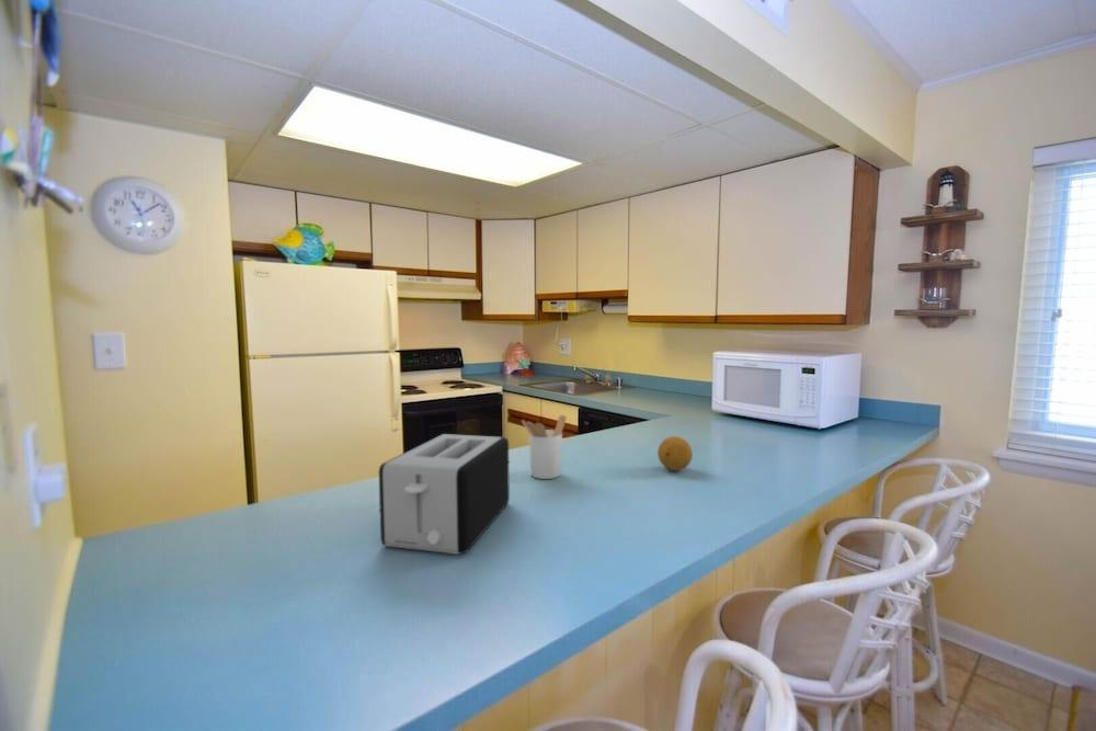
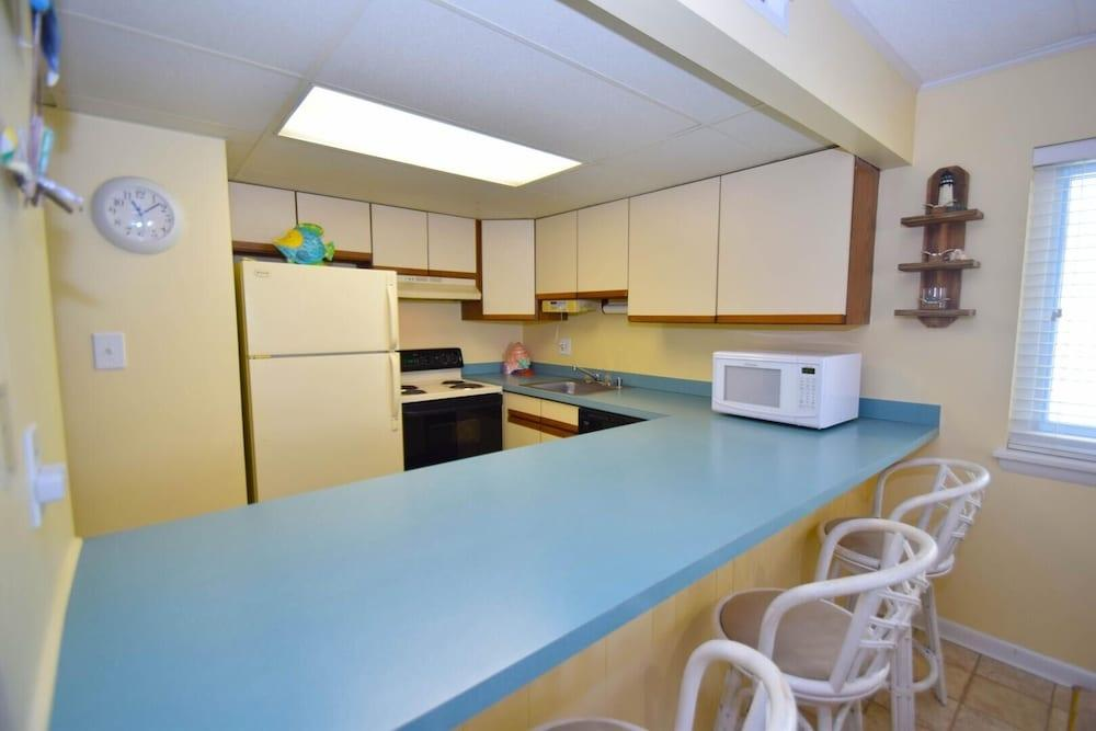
- utensil holder [521,413,568,480]
- toaster [378,433,511,556]
- fruit [657,435,694,471]
